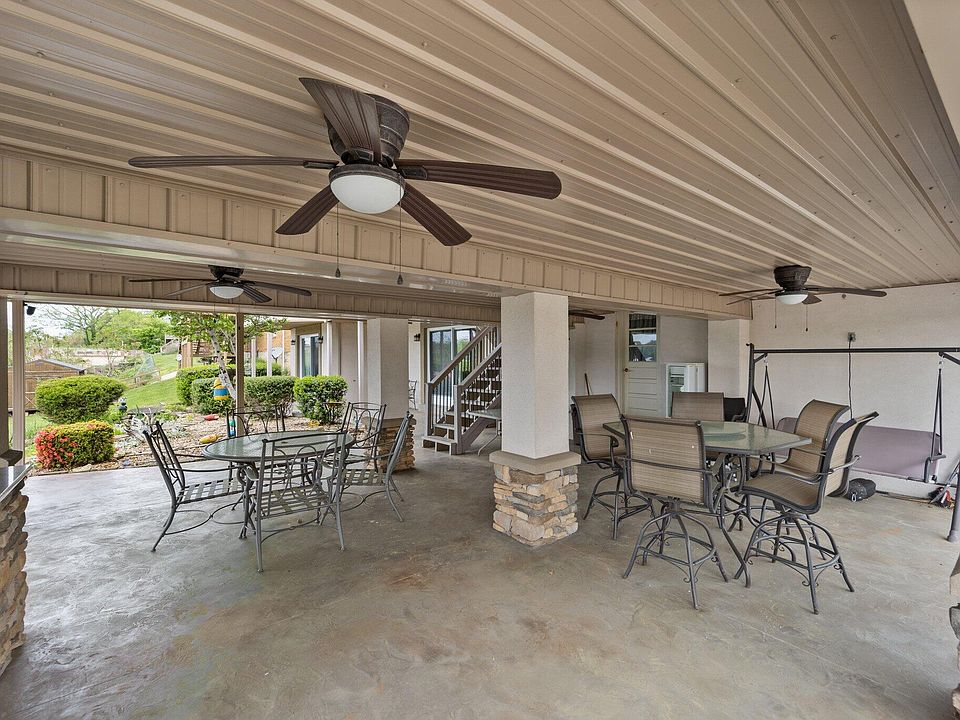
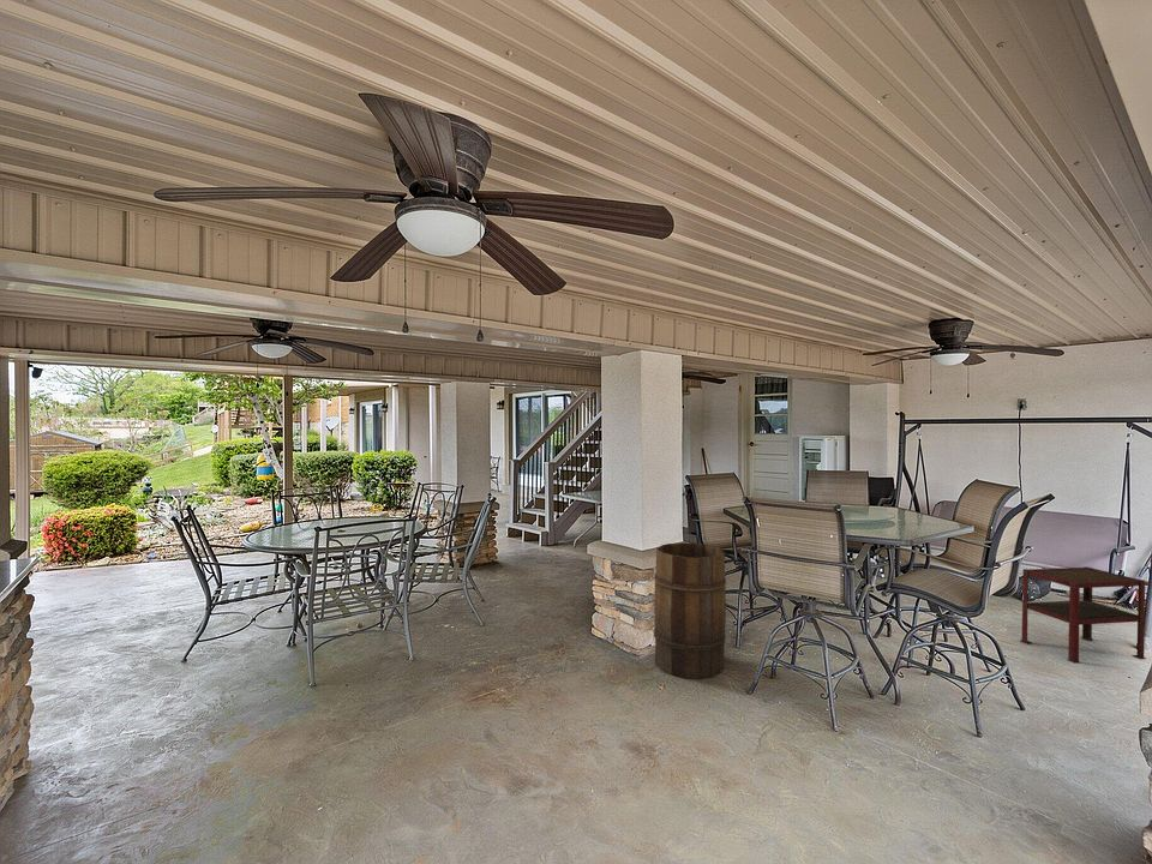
+ wooden barrel [653,541,727,680]
+ side table [1020,566,1147,665]
